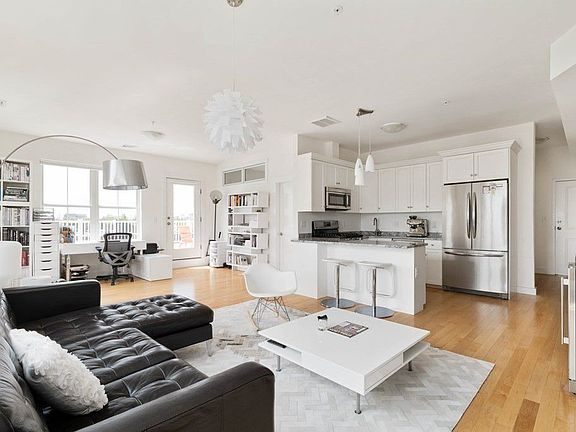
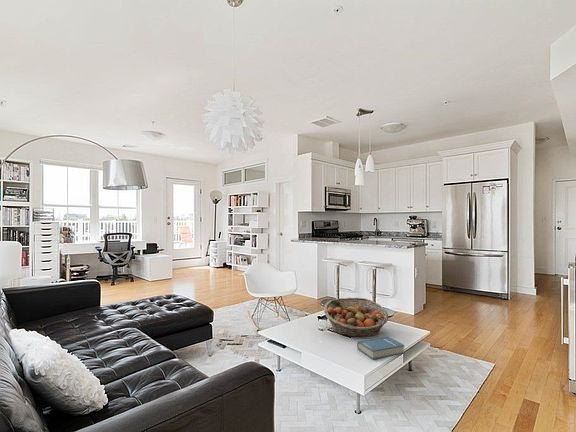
+ fruit basket [323,297,389,338]
+ hardback book [356,336,406,360]
